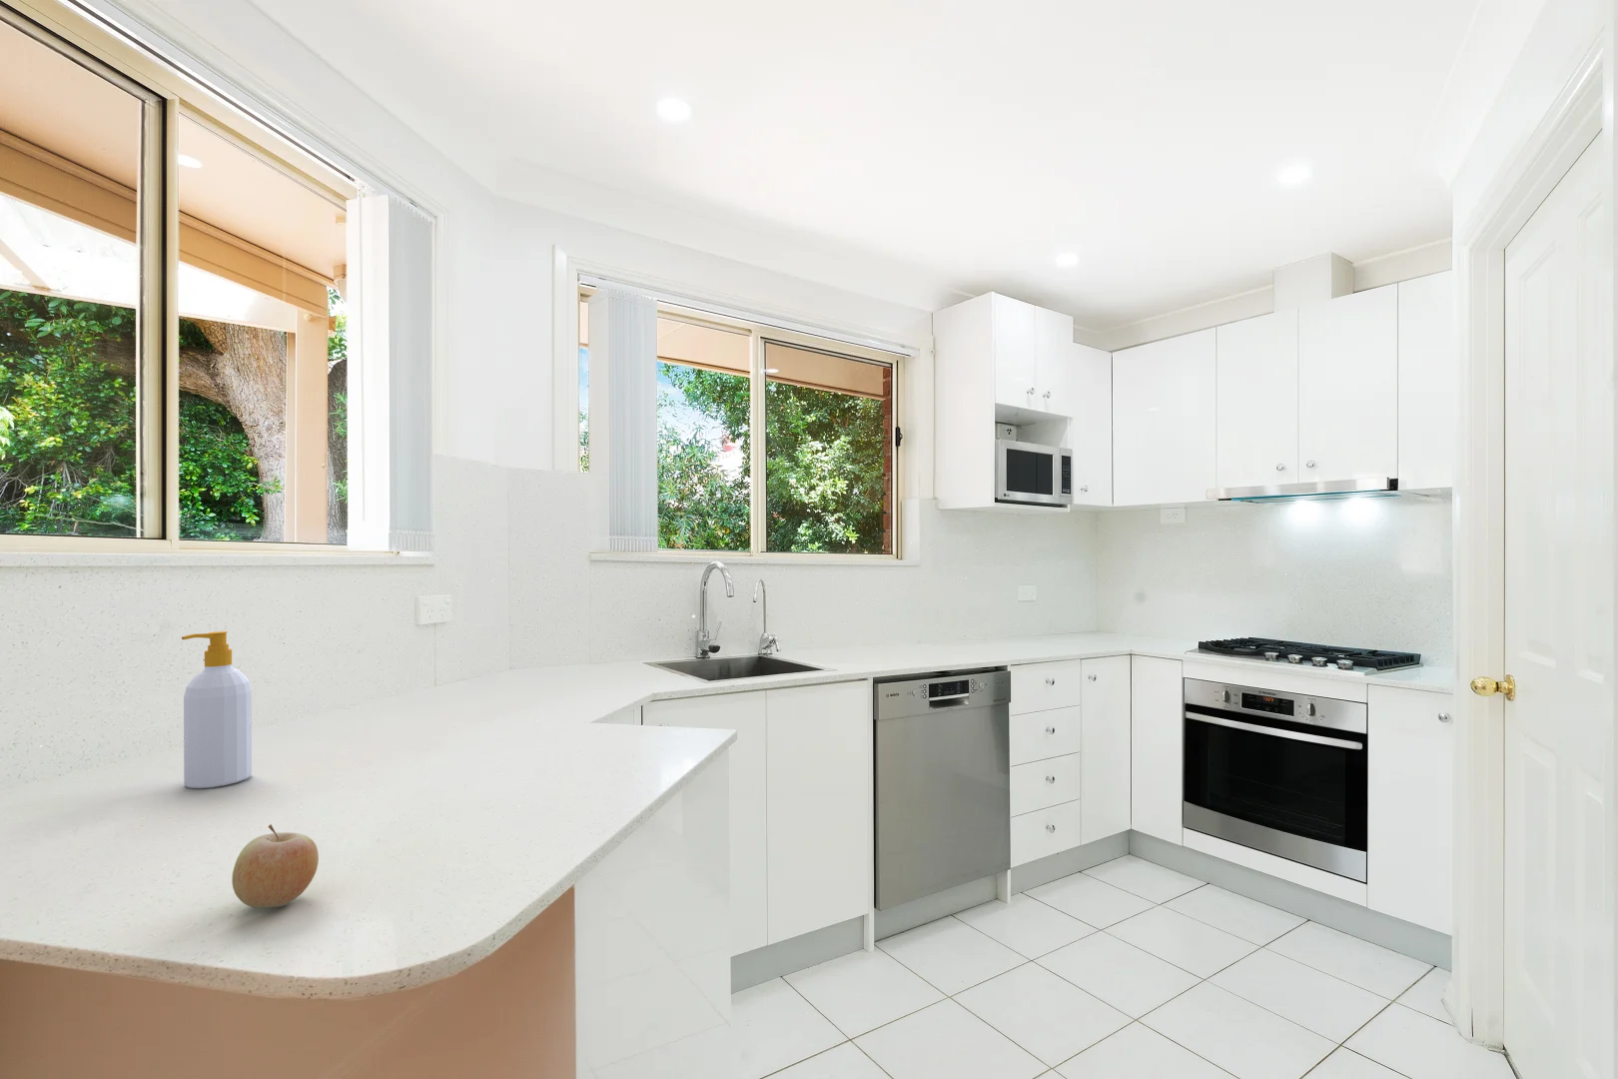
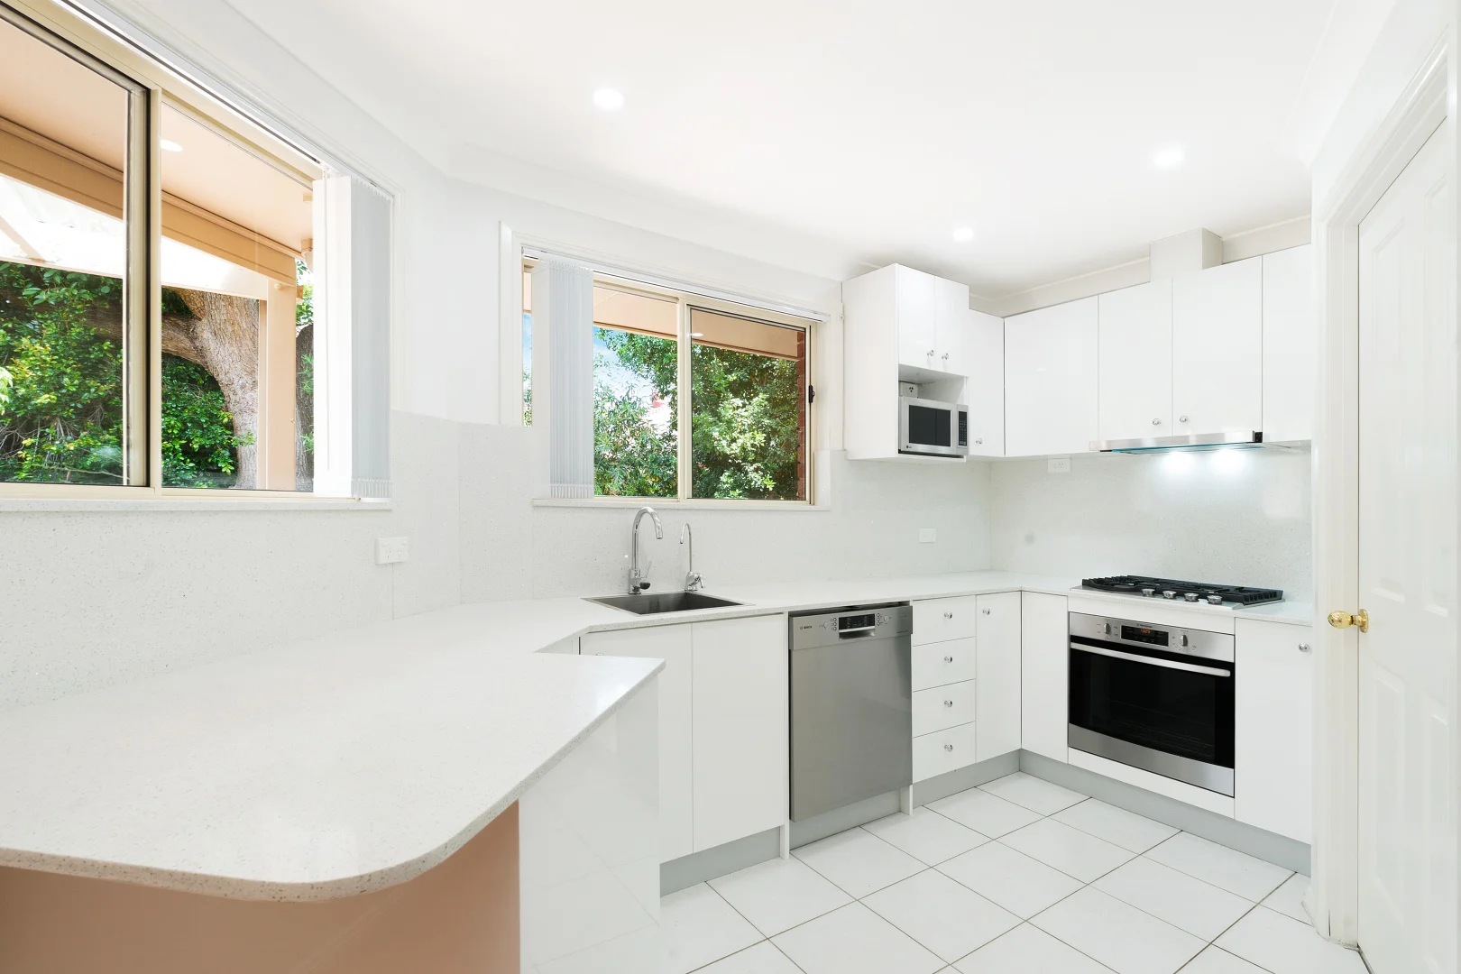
- soap bottle [181,630,253,789]
- fruit [231,824,319,909]
